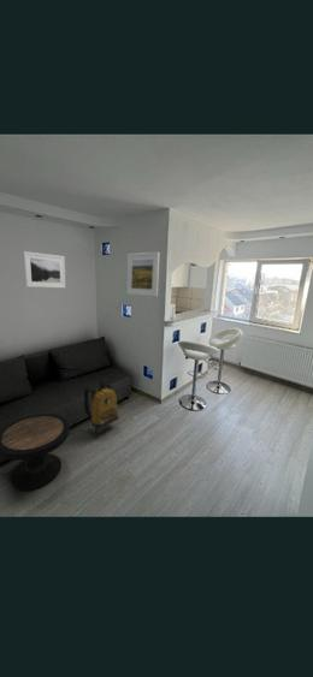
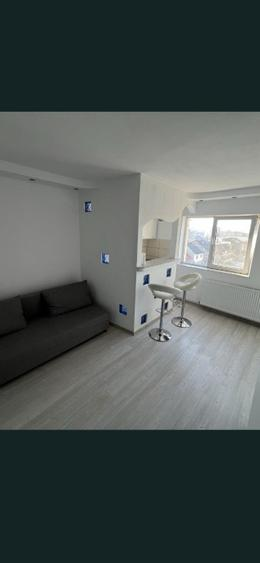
- backpack [83,380,119,434]
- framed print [22,250,66,289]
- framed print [125,251,161,297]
- side table [0,412,71,492]
